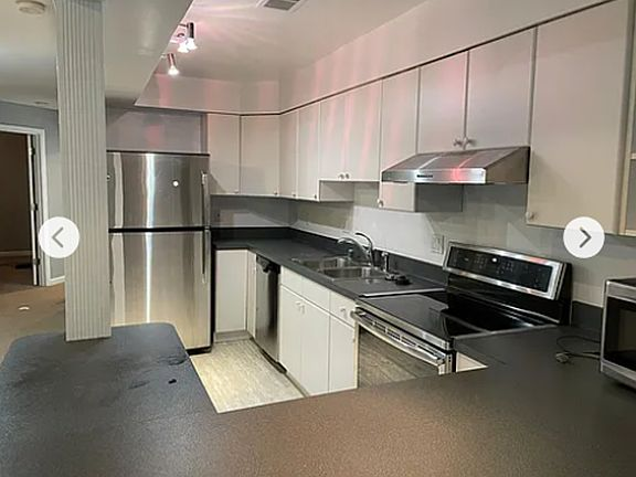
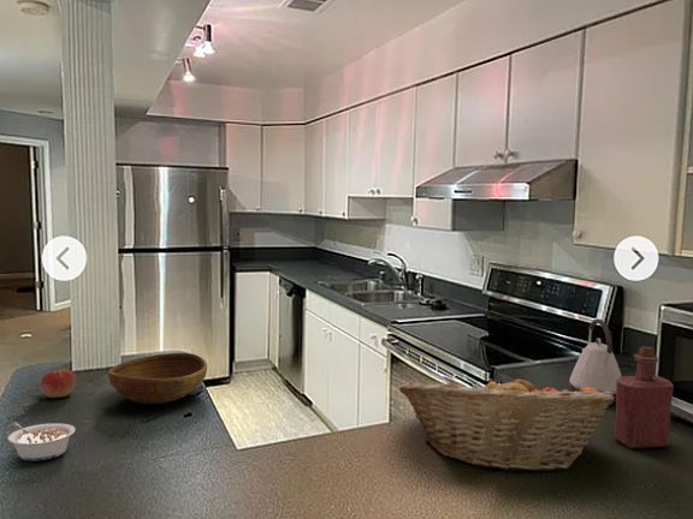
+ bottle [614,345,675,449]
+ legume [7,420,76,461]
+ fruit basket [398,369,615,473]
+ bowl [107,352,208,405]
+ kettle [568,318,622,402]
+ apple [40,368,76,399]
